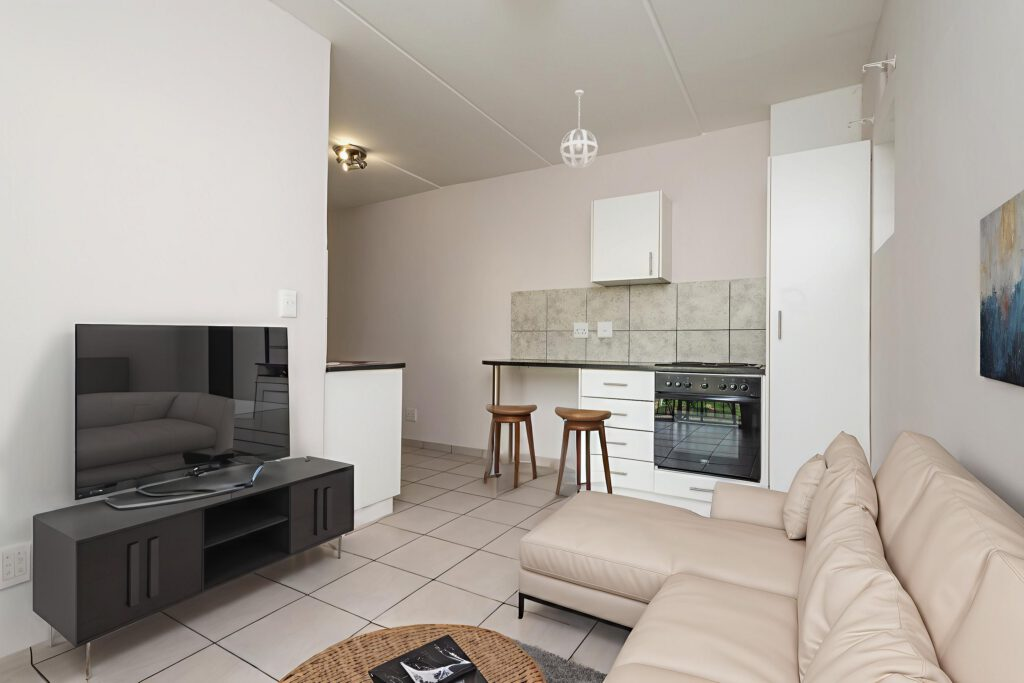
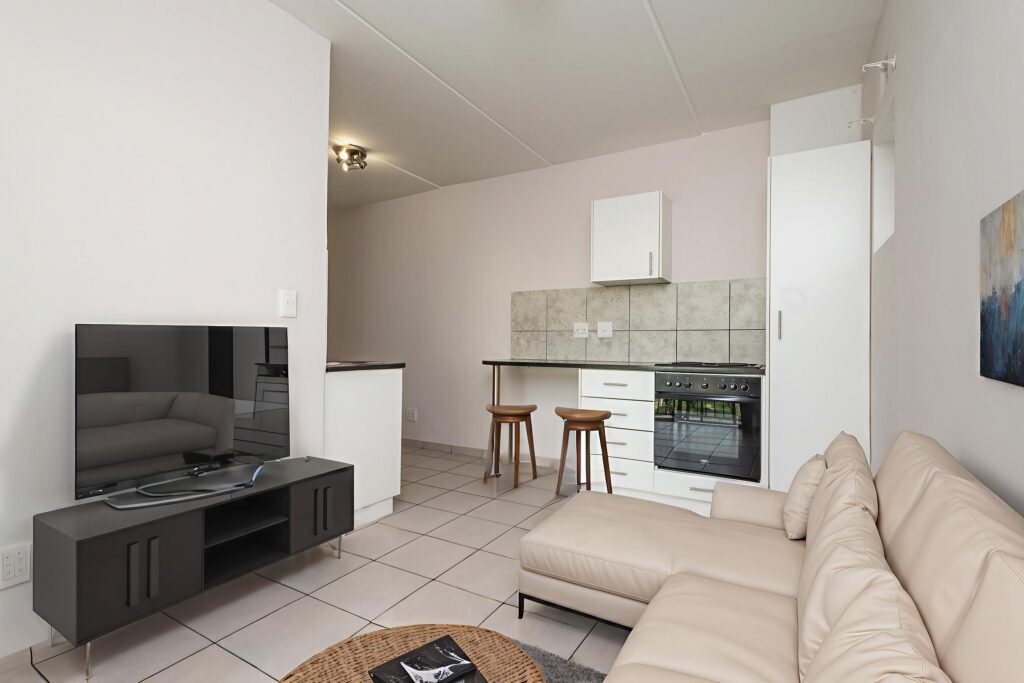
- pendant light [559,89,599,169]
